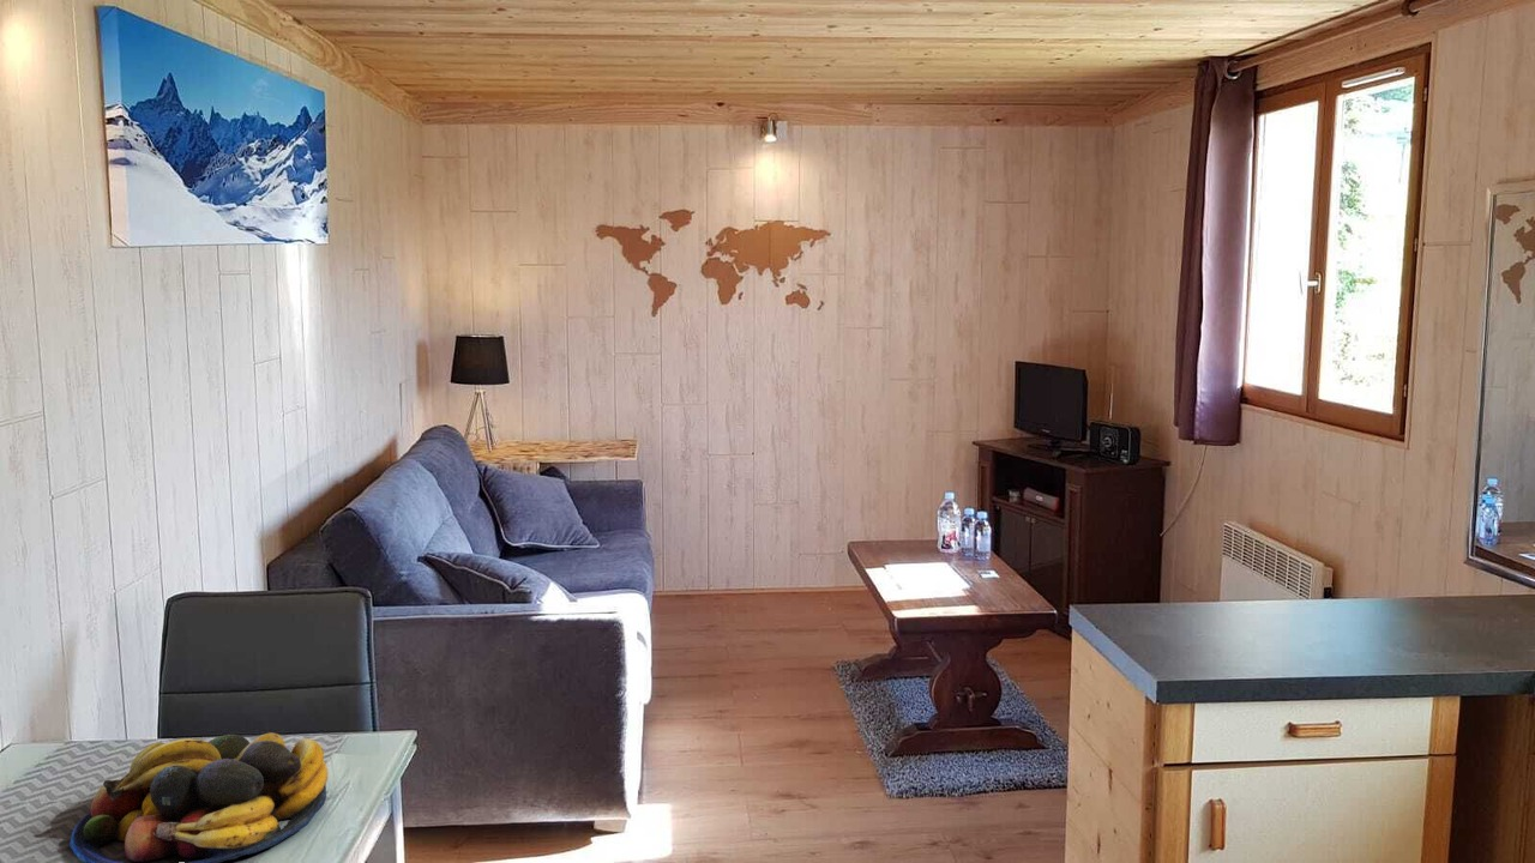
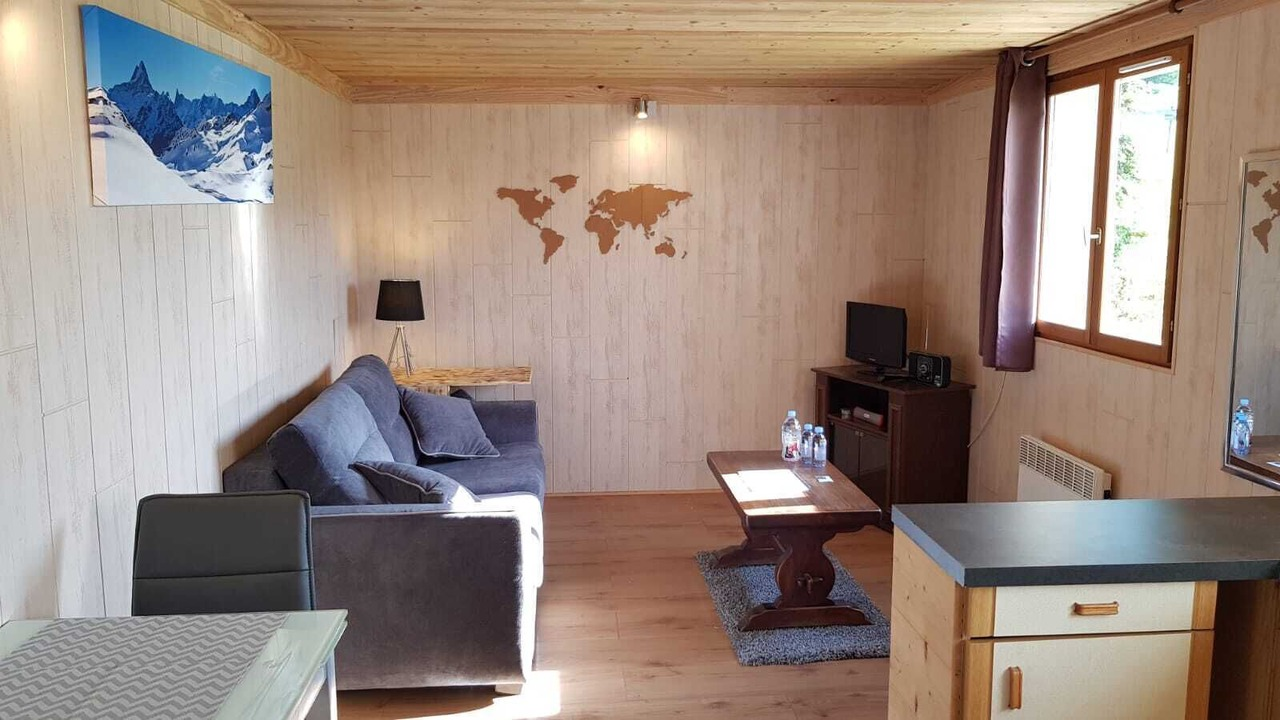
- fruit bowl [68,731,329,863]
